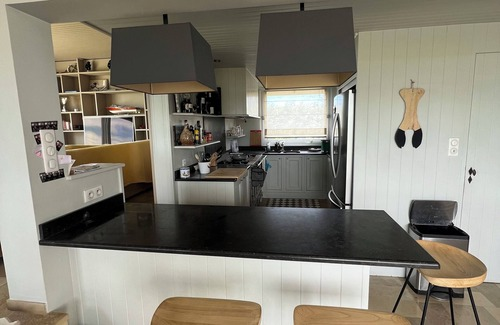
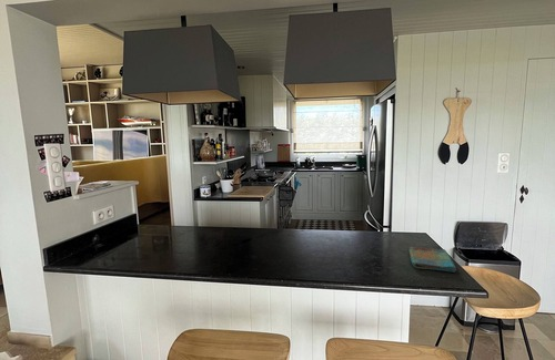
+ dish towel [407,246,458,274]
